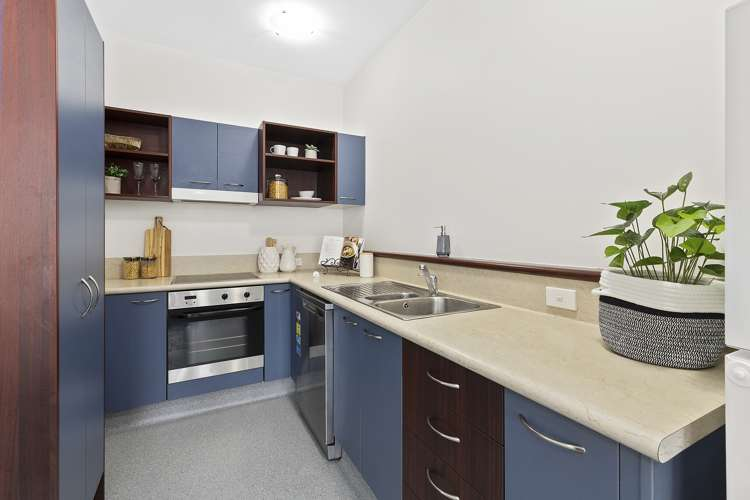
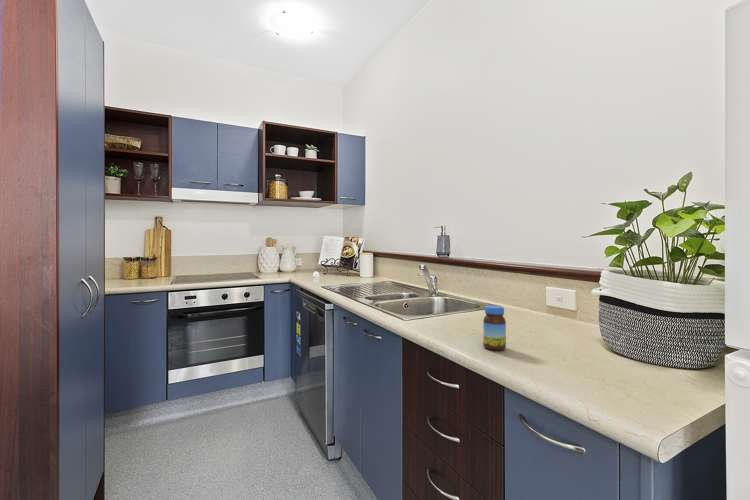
+ jar [482,305,507,351]
